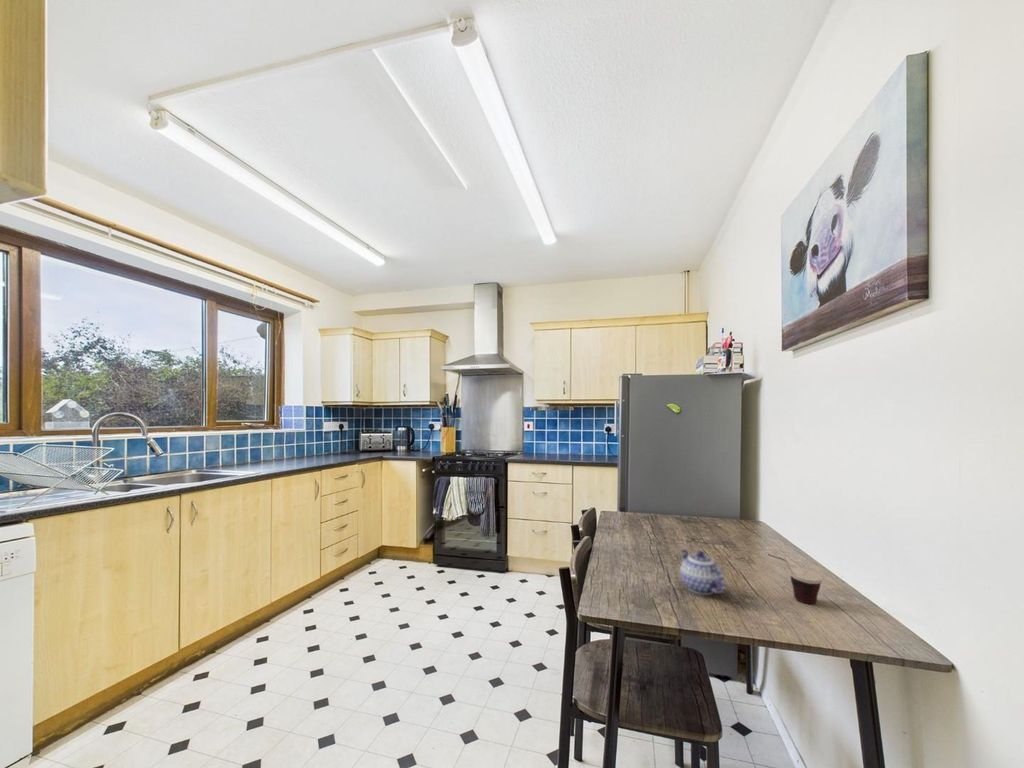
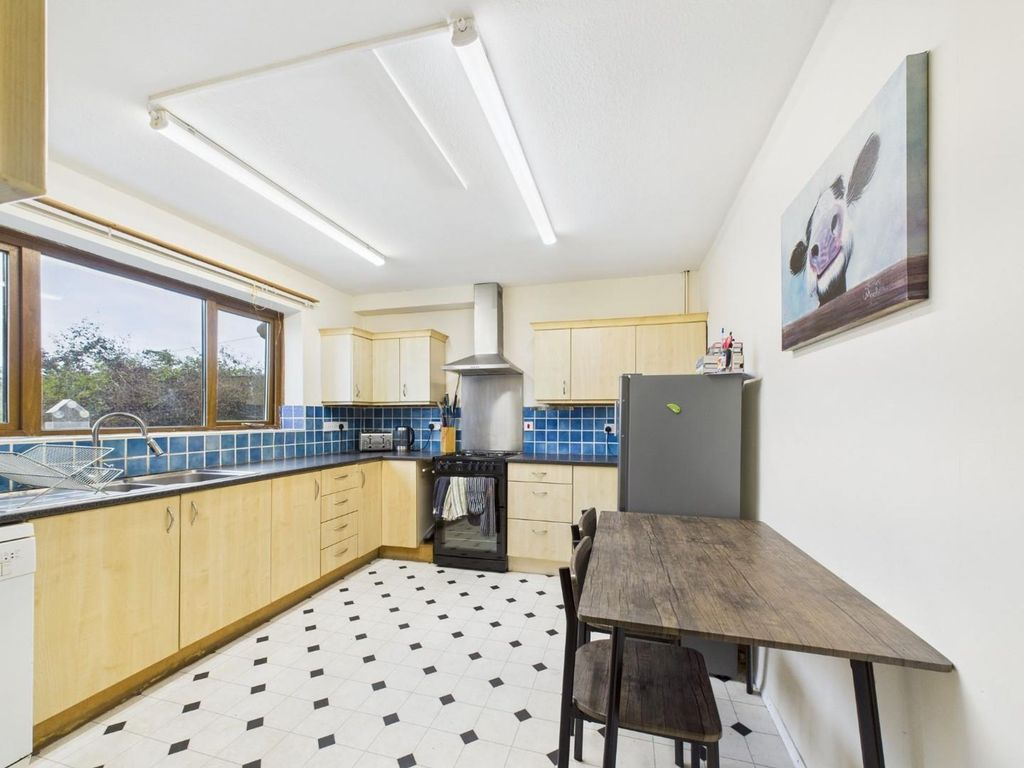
- cup [767,553,823,605]
- teapot [679,548,726,596]
